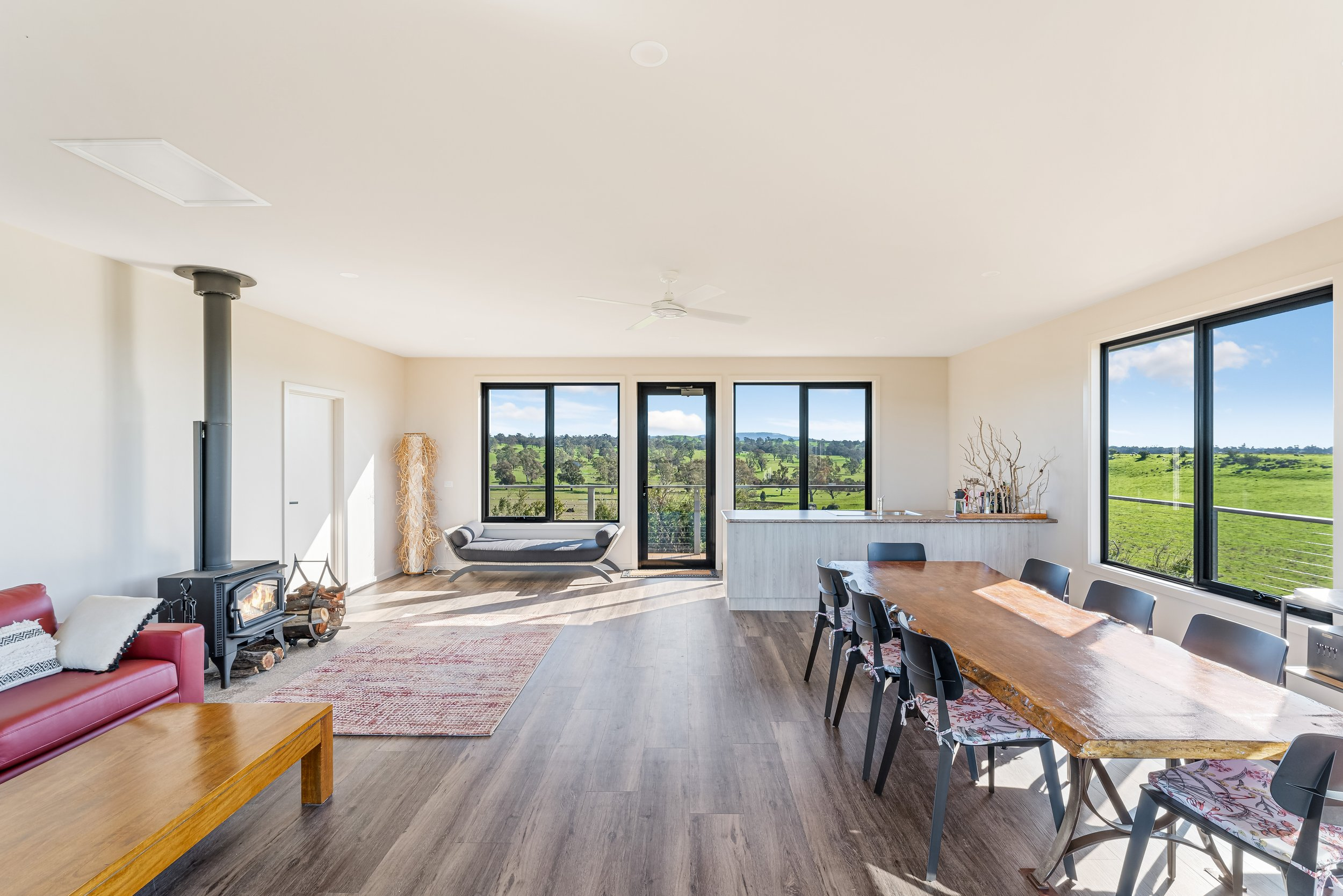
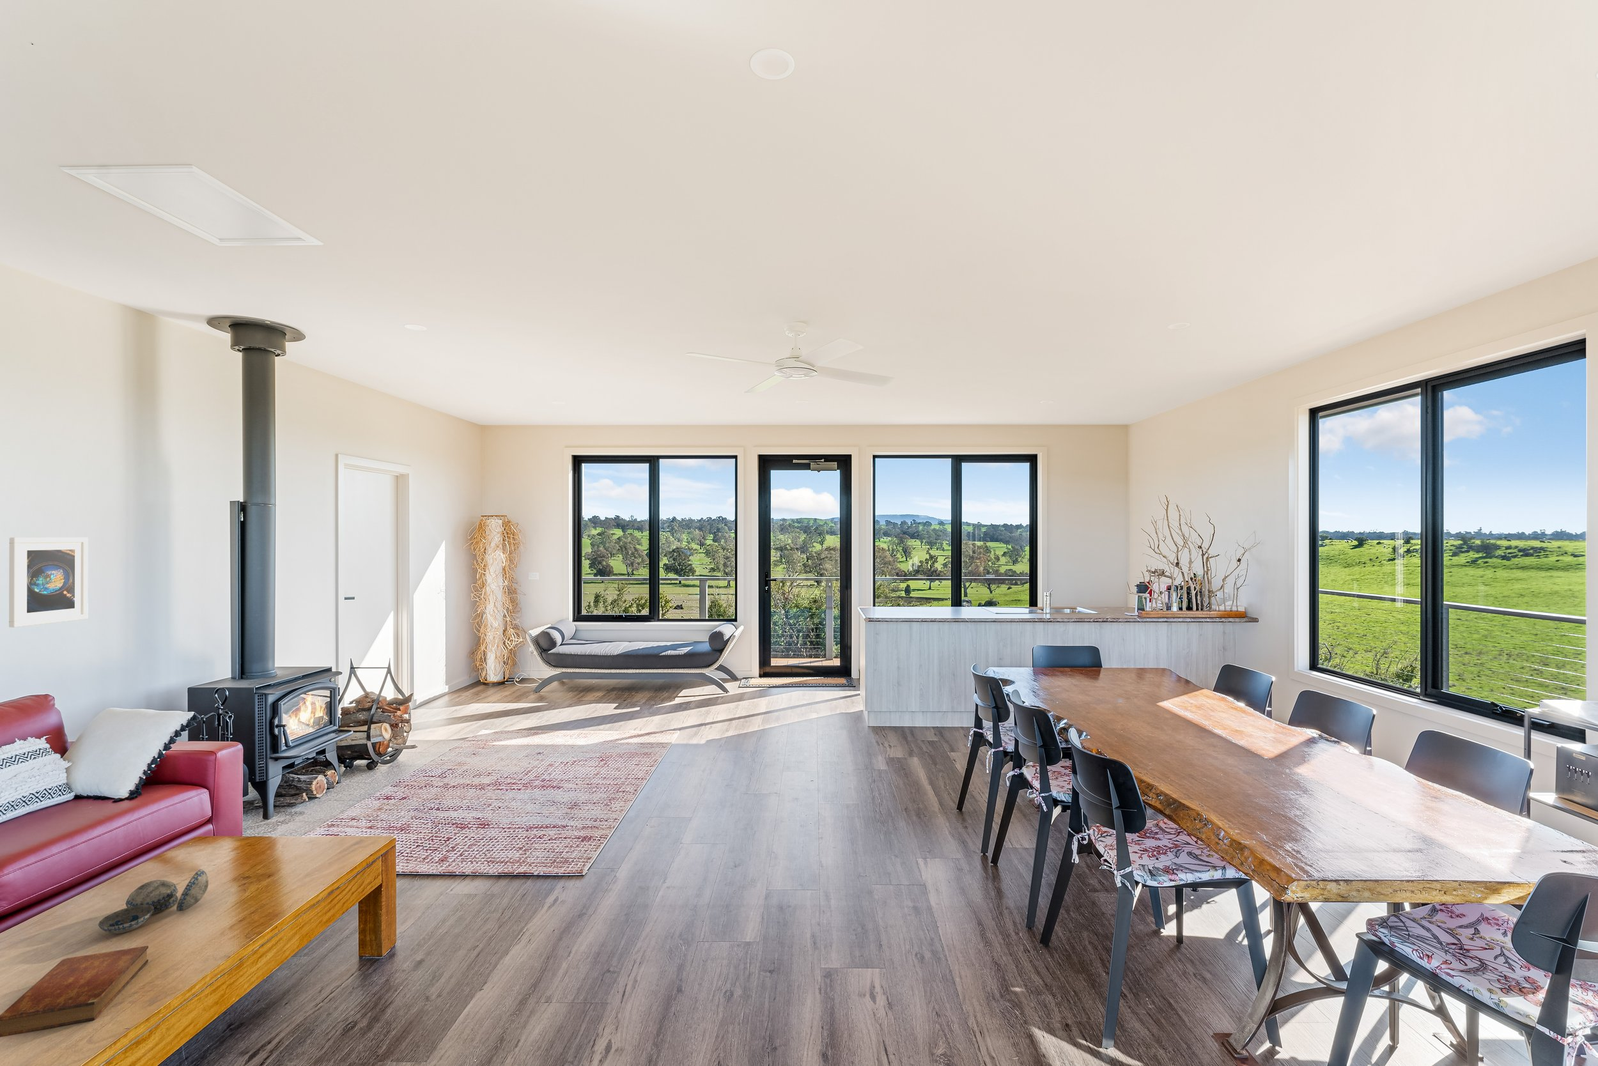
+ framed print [8,537,89,628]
+ decorative bowl [98,869,209,934]
+ bible [0,945,149,1037]
